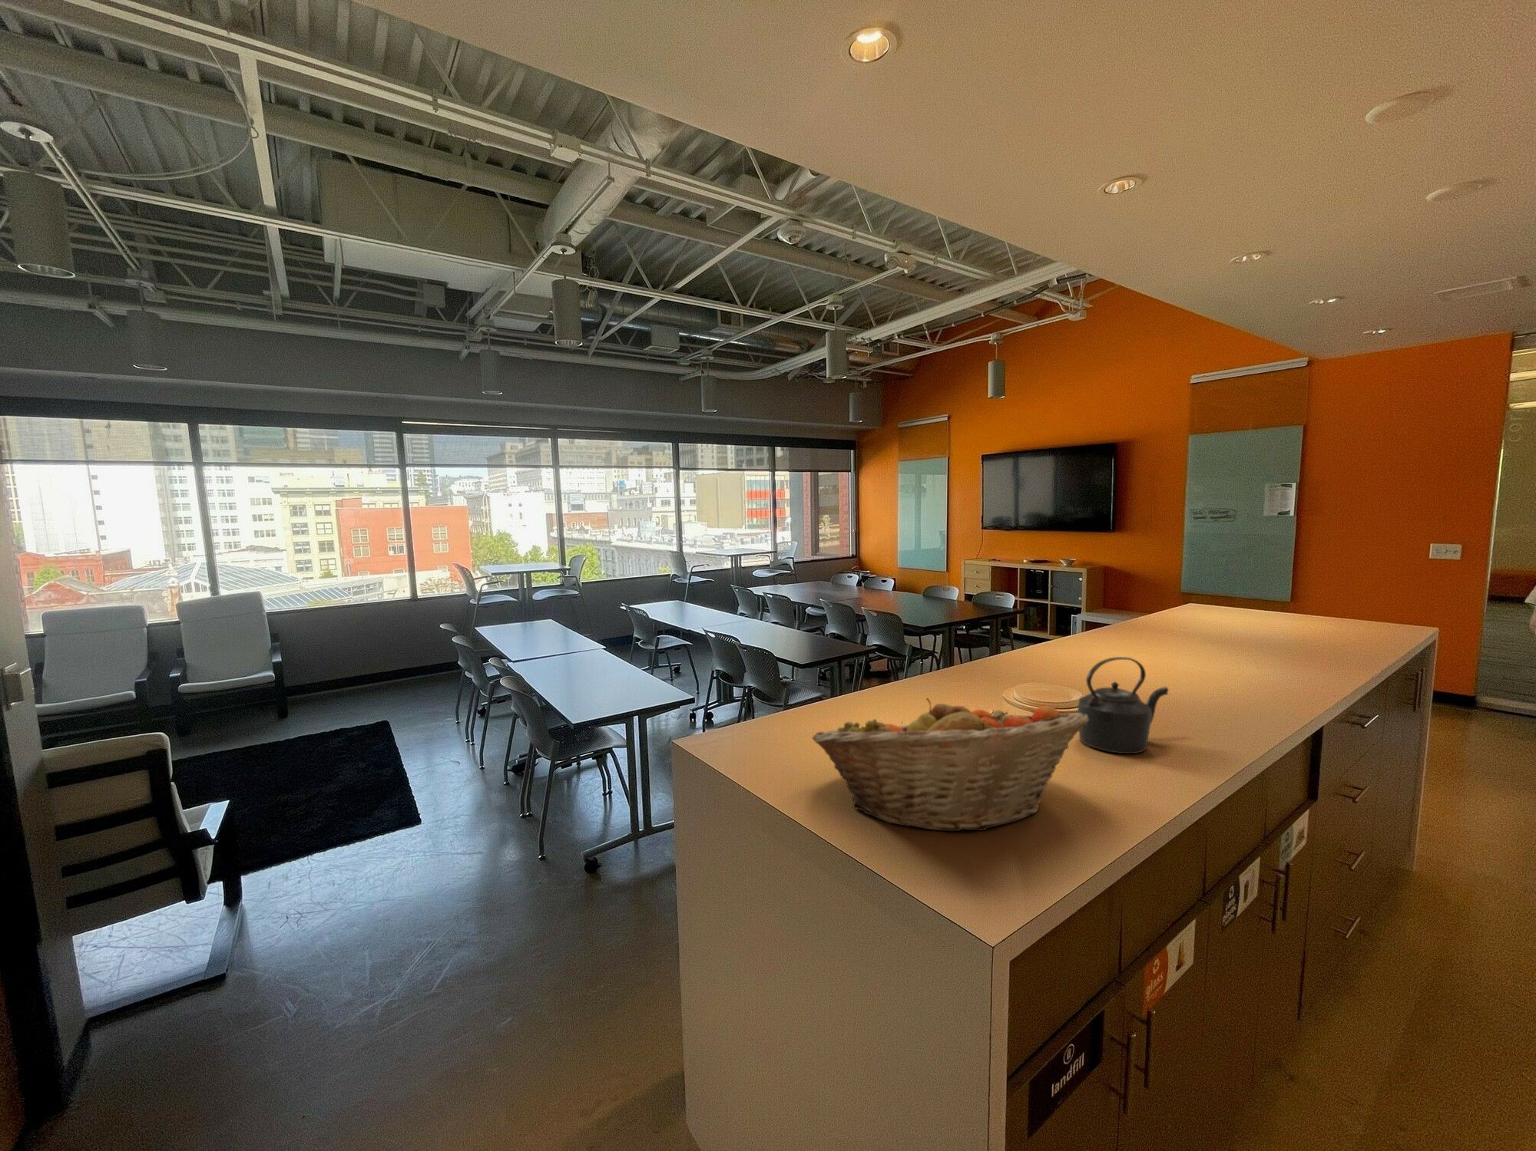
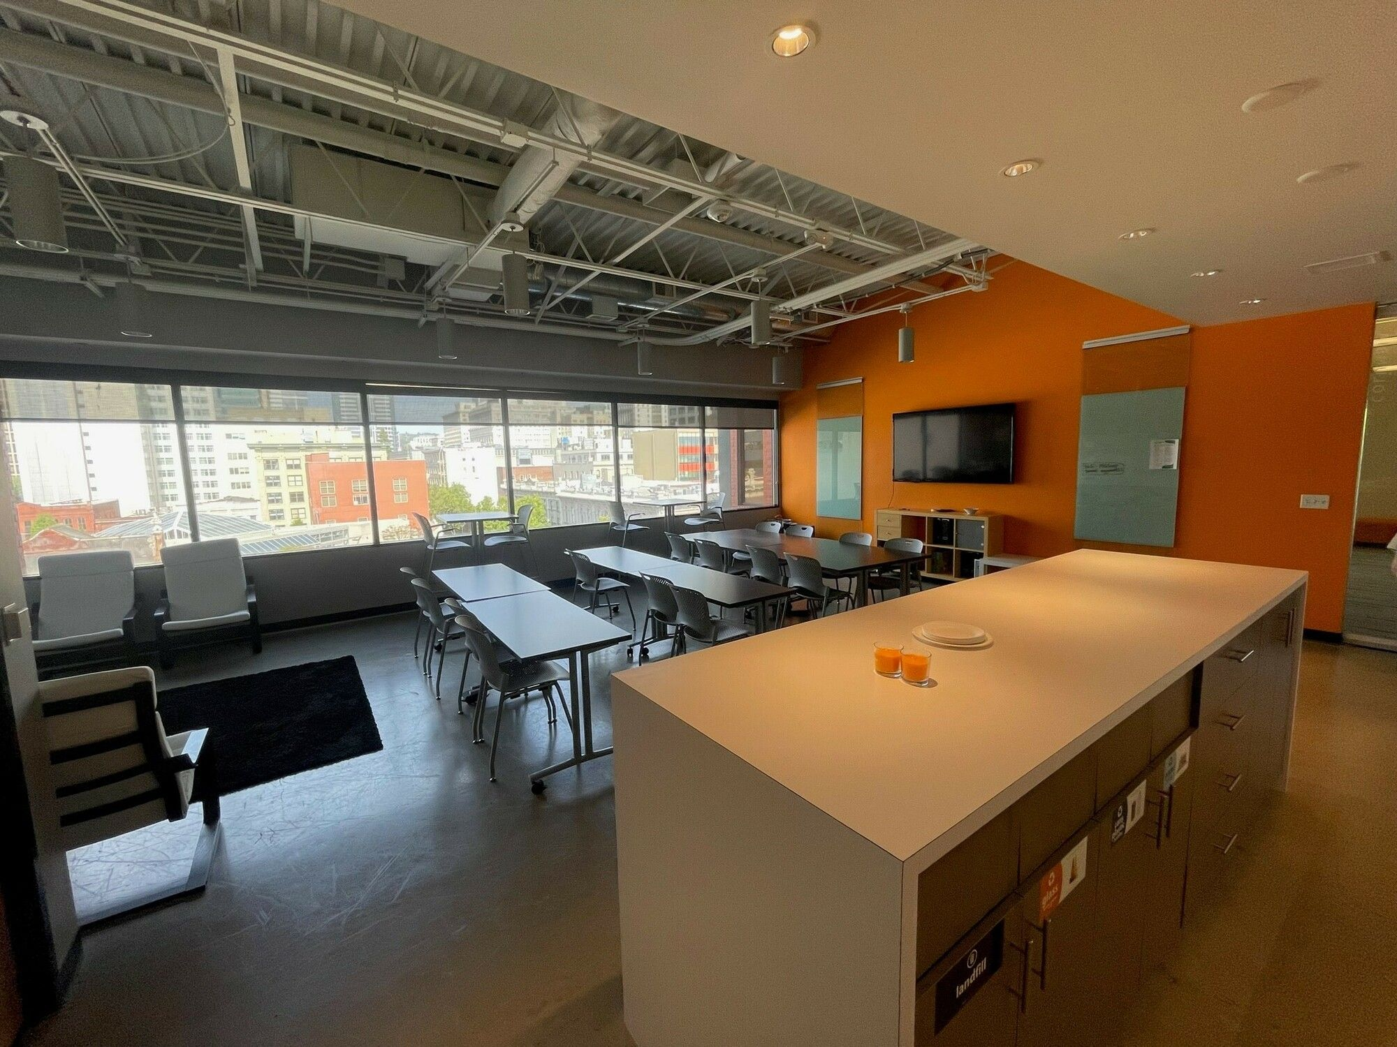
- kettle [1076,657,1170,754]
- fruit basket [812,696,1089,833]
